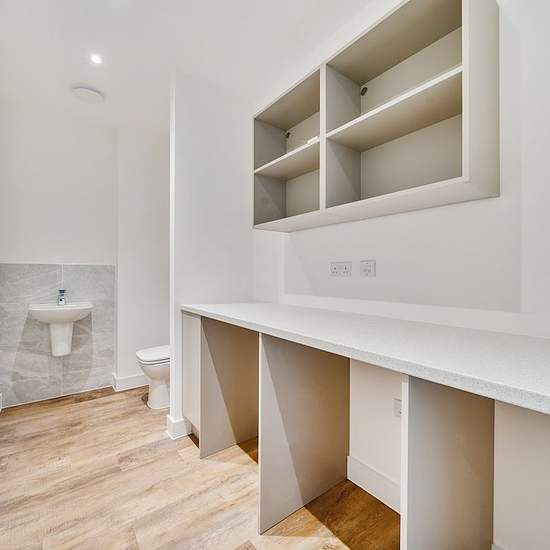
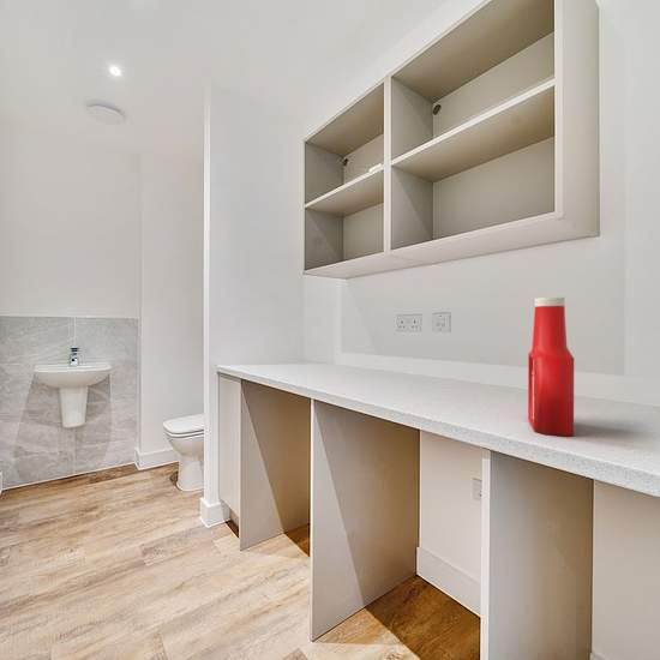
+ soap bottle [527,296,575,438]
